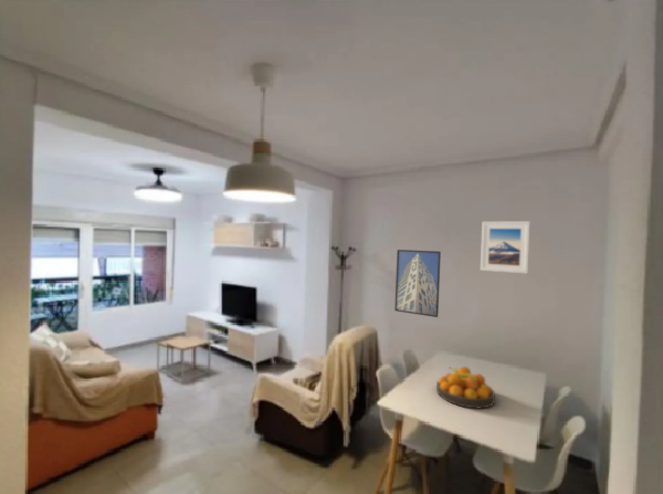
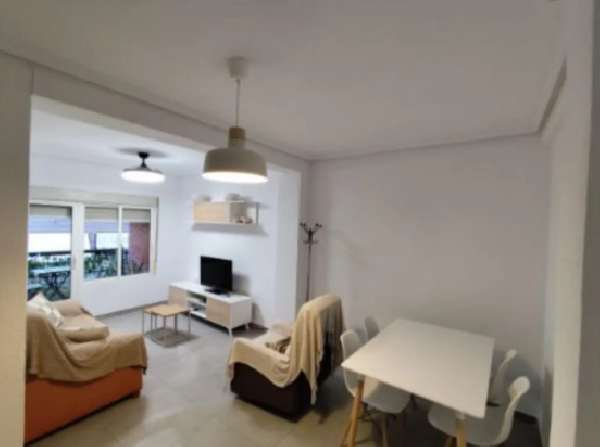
- fruit bowl [435,366,496,410]
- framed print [393,249,442,318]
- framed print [480,220,532,275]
